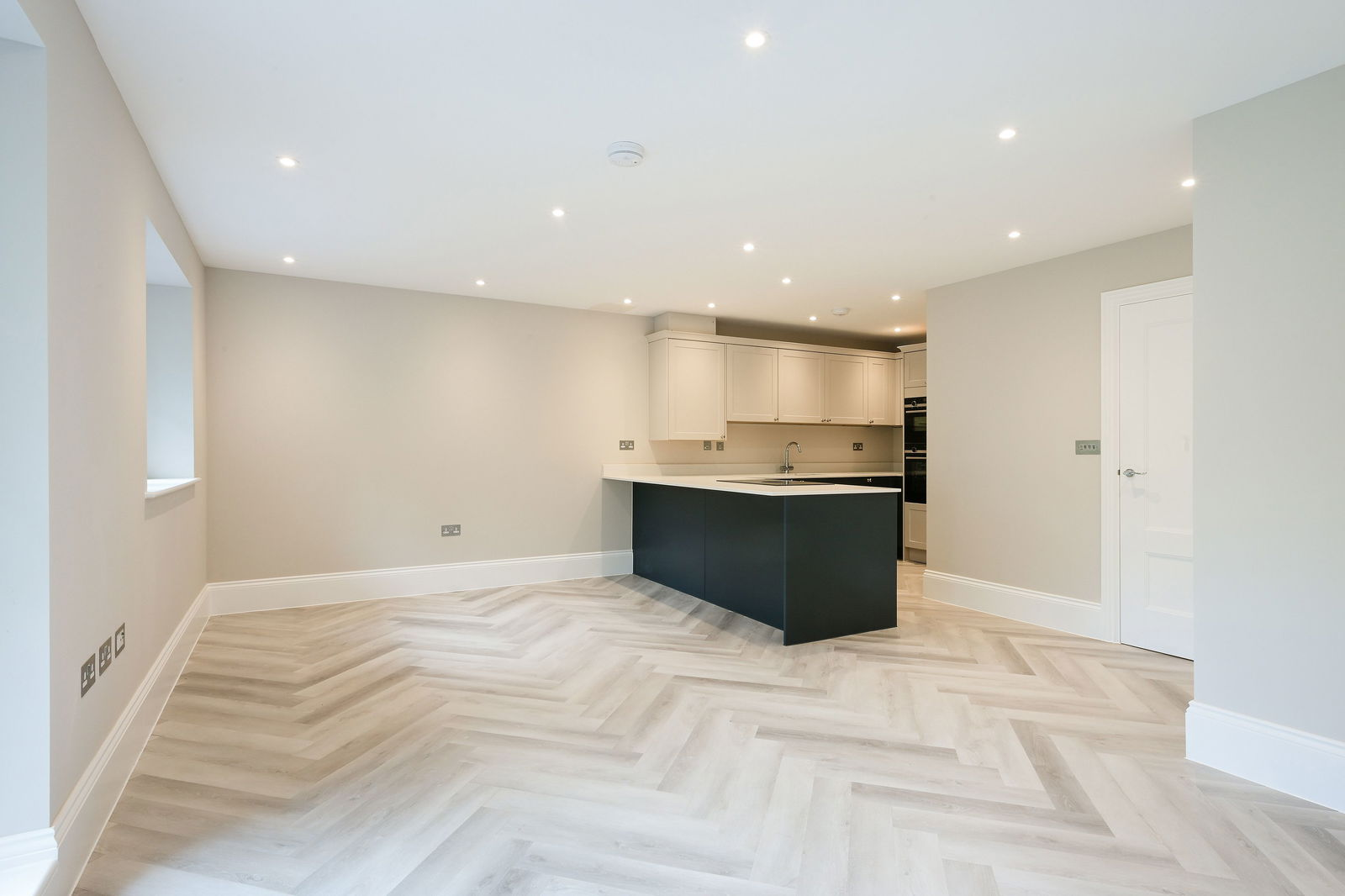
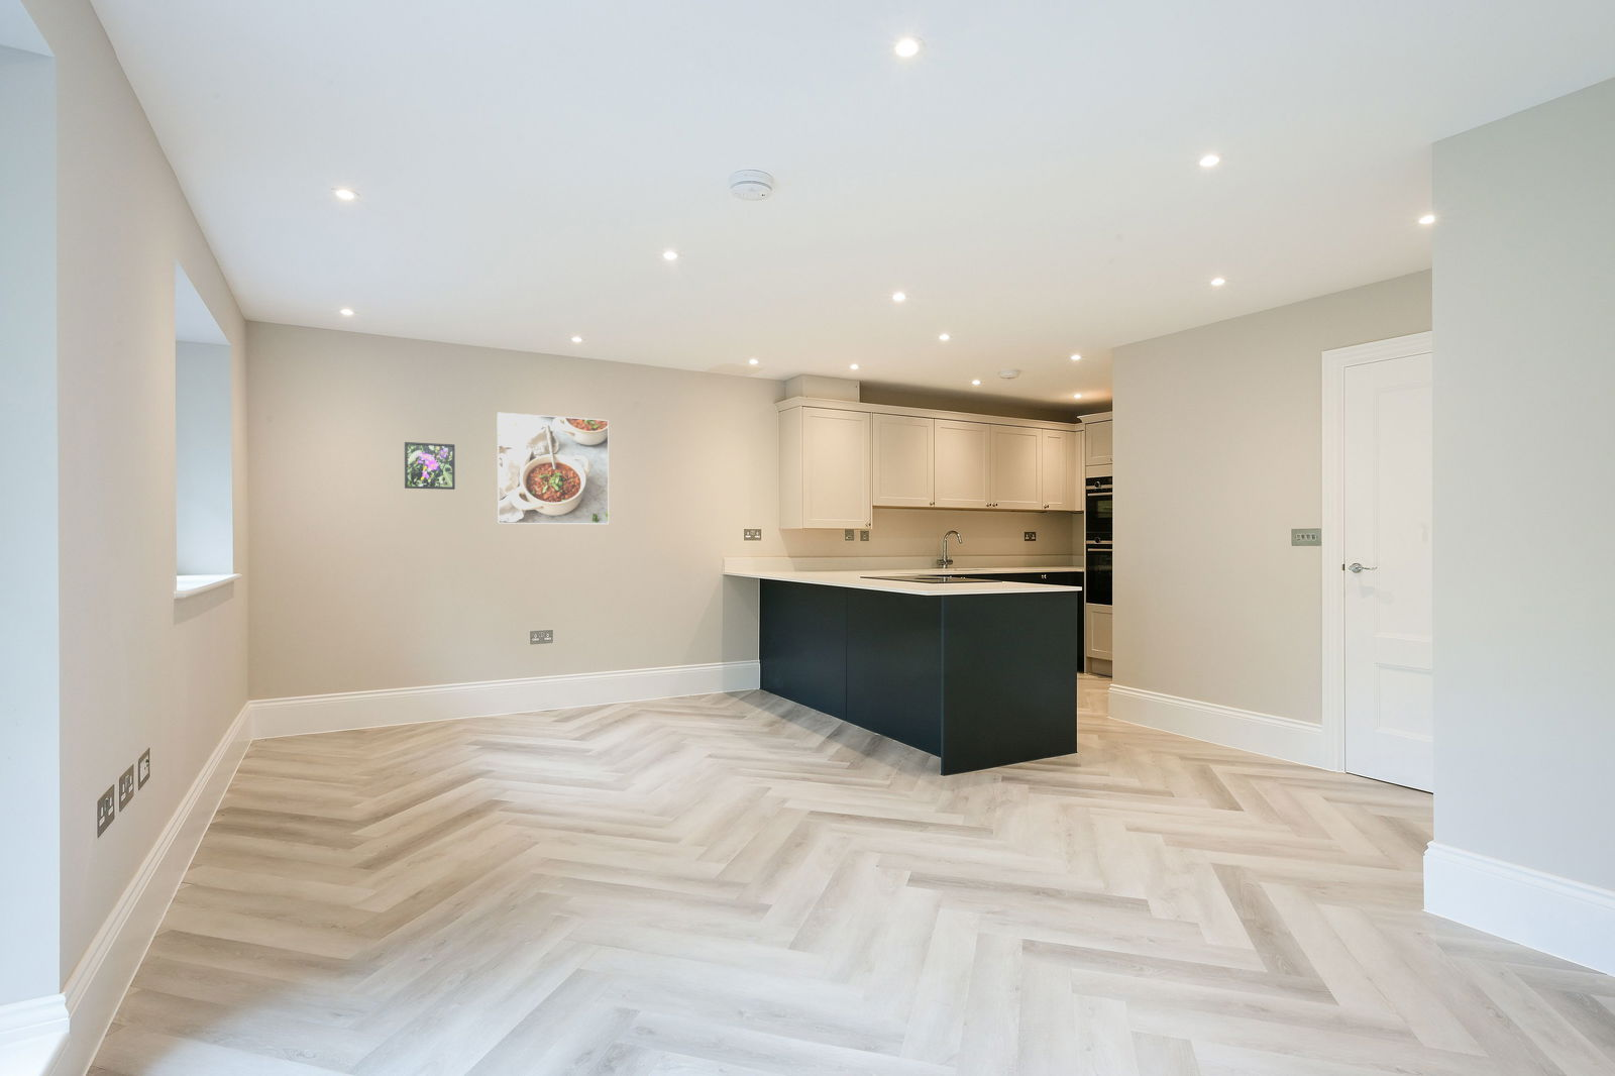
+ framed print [497,412,610,525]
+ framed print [403,441,456,490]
